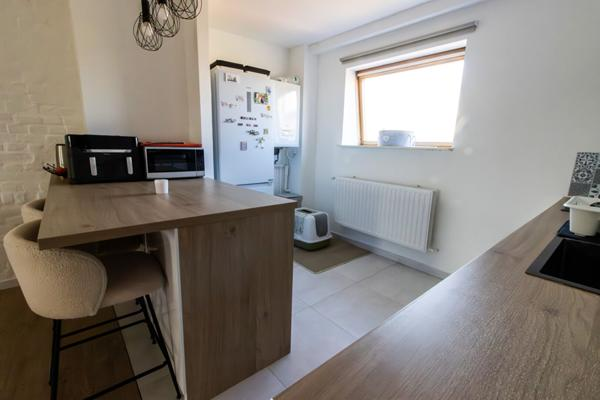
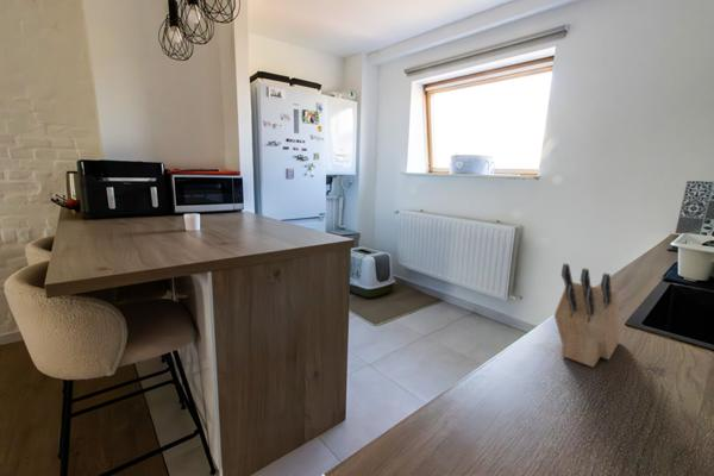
+ knife block [553,262,622,368]
